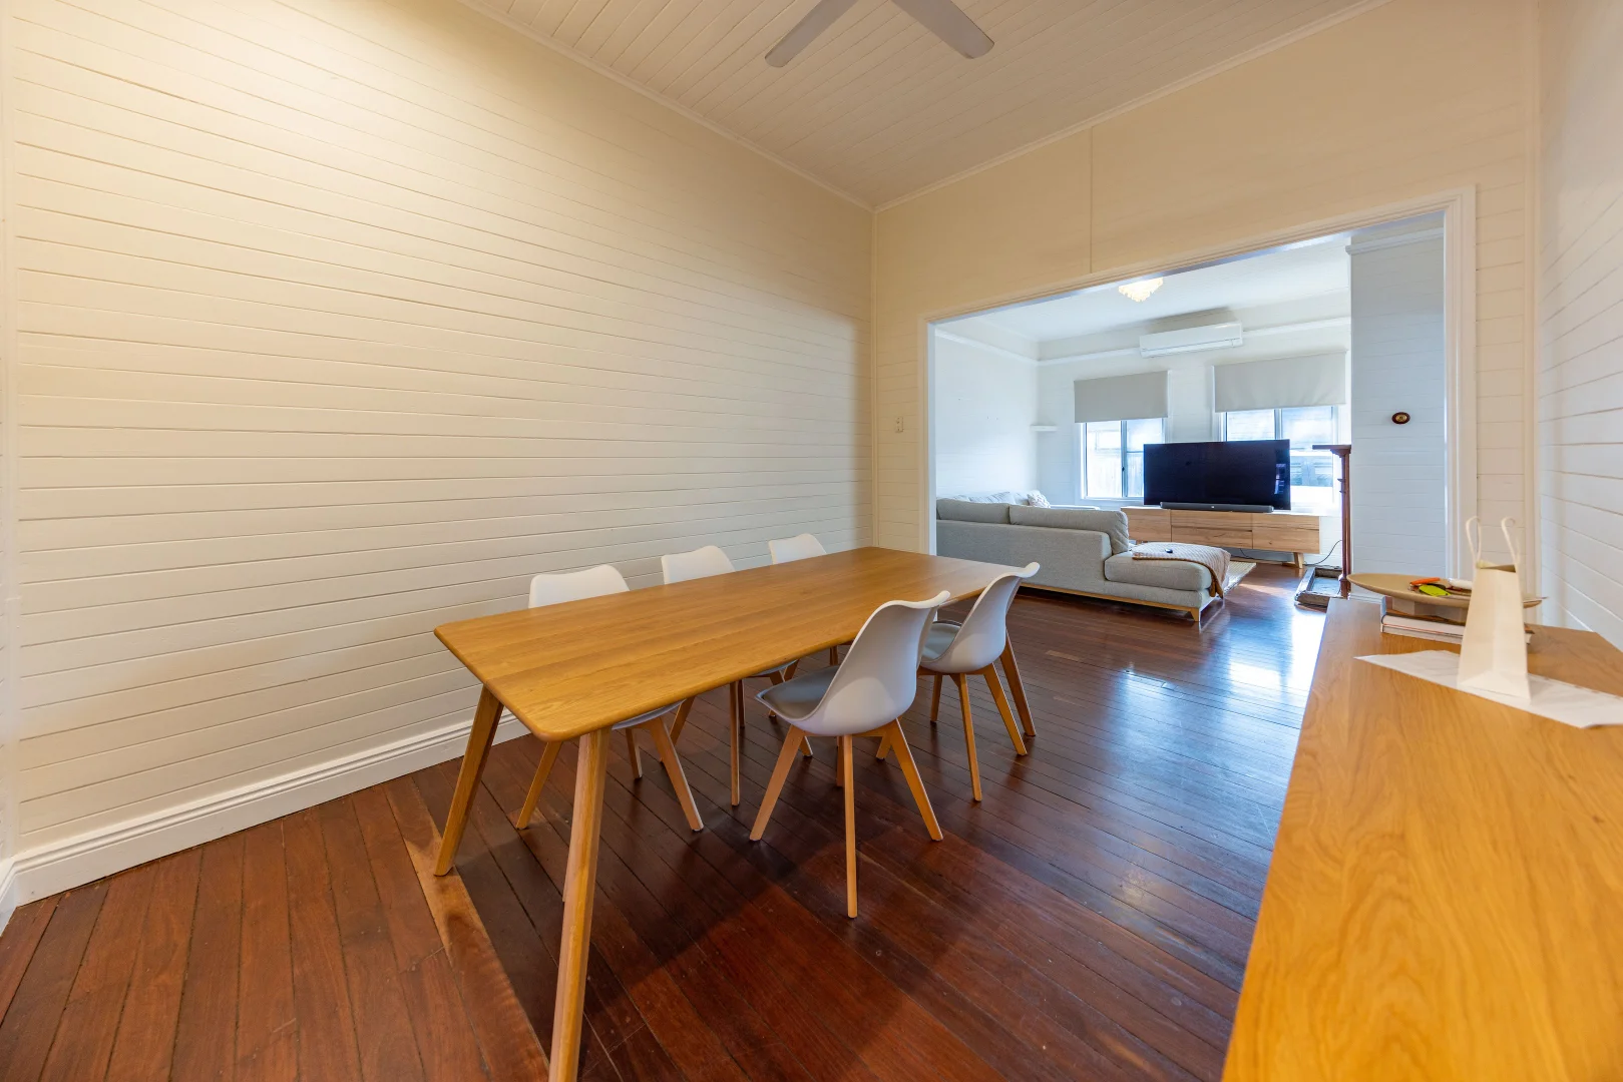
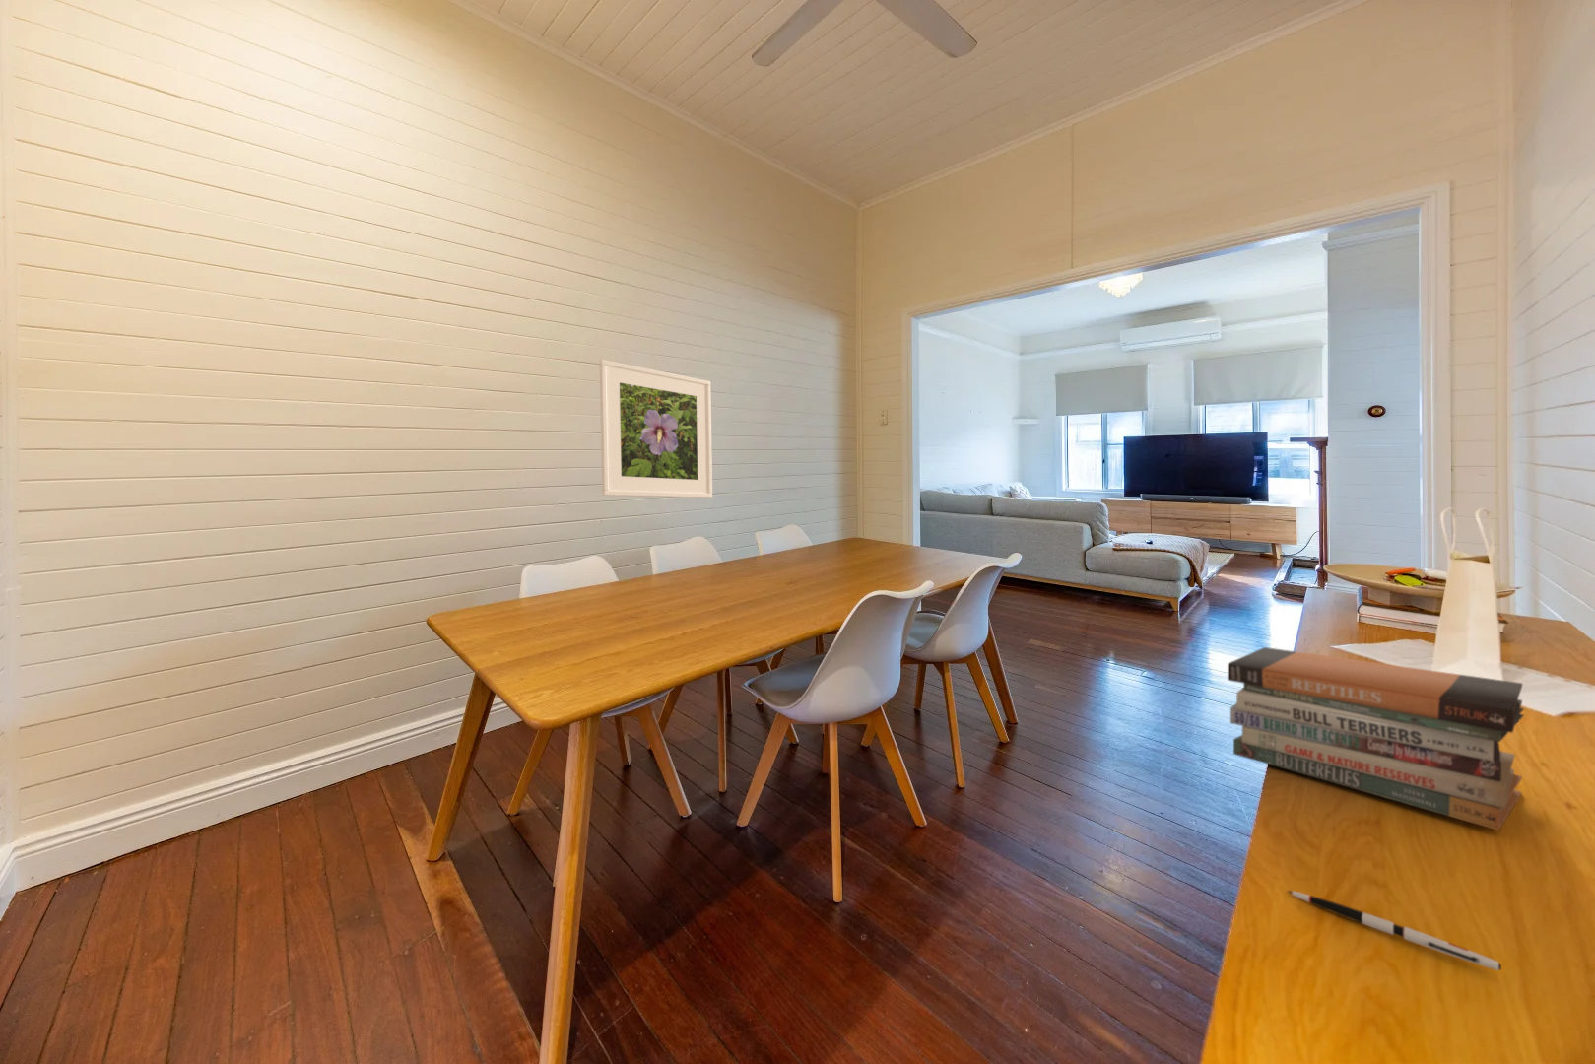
+ book stack [1227,646,1525,831]
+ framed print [599,359,714,499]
+ pen [1286,889,1502,971]
